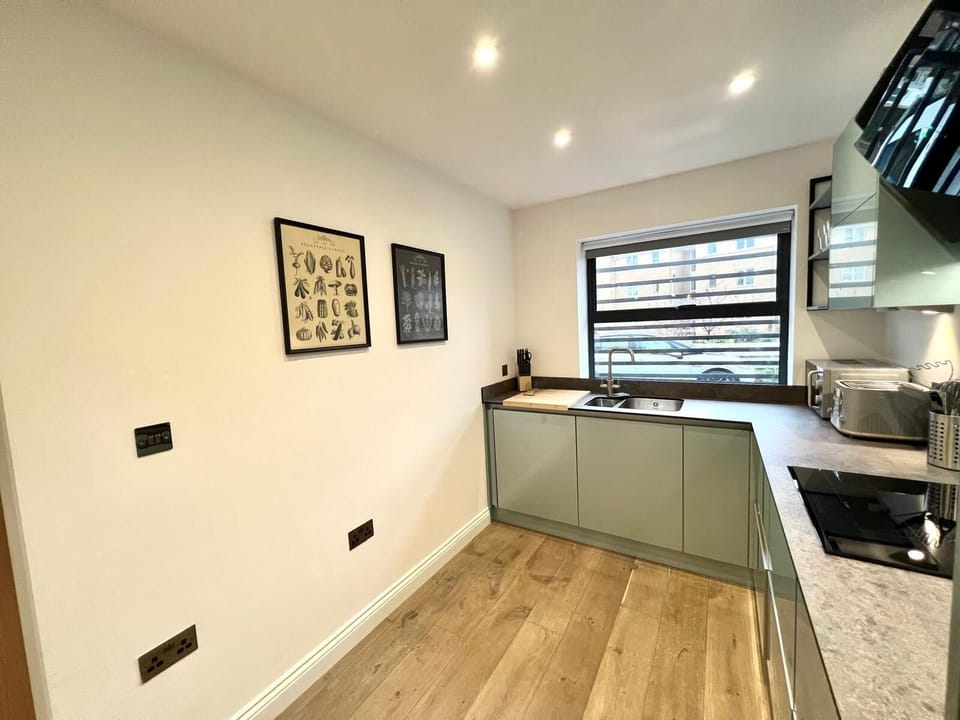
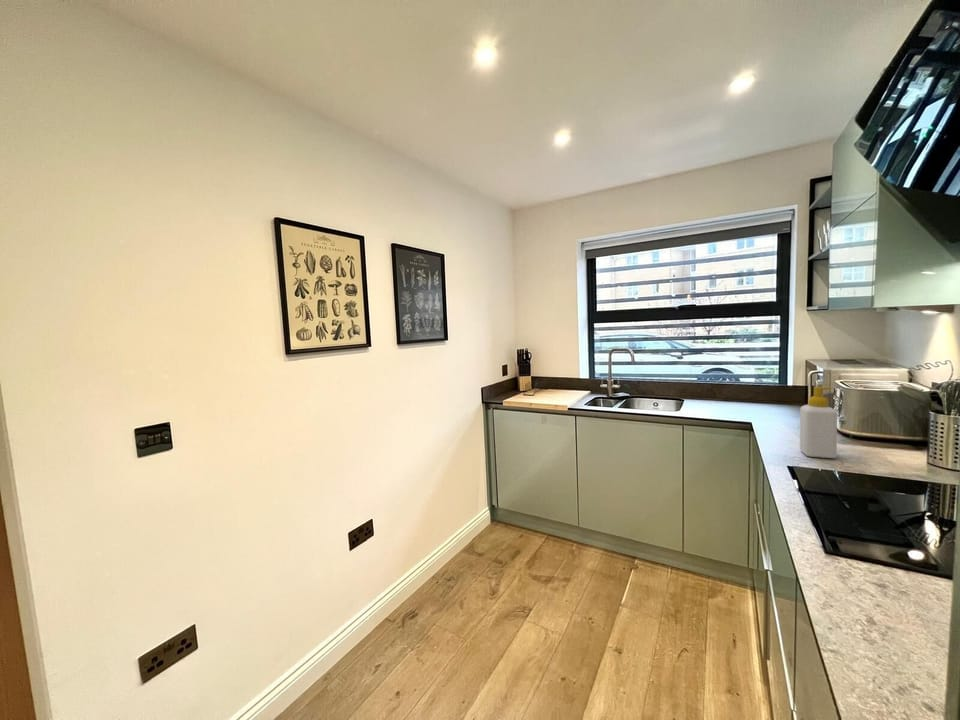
+ soap bottle [799,386,838,459]
